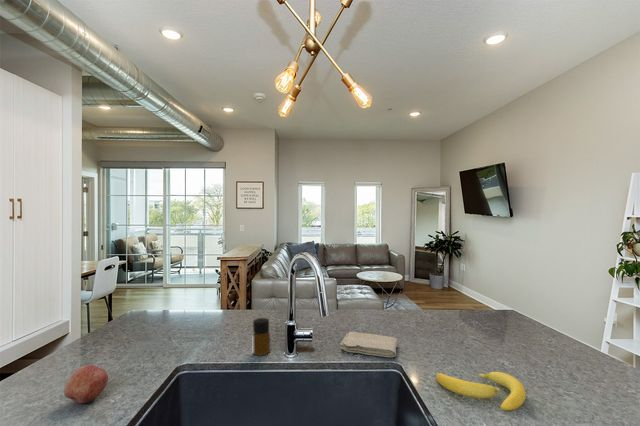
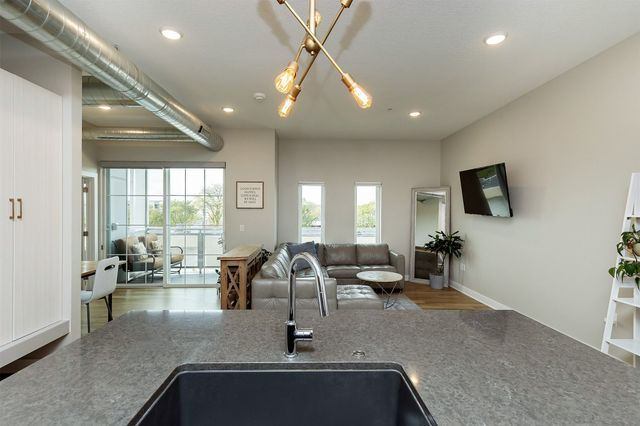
- banana [435,371,527,411]
- washcloth [339,331,399,358]
- fruit [63,364,109,404]
- bottle [252,317,271,356]
